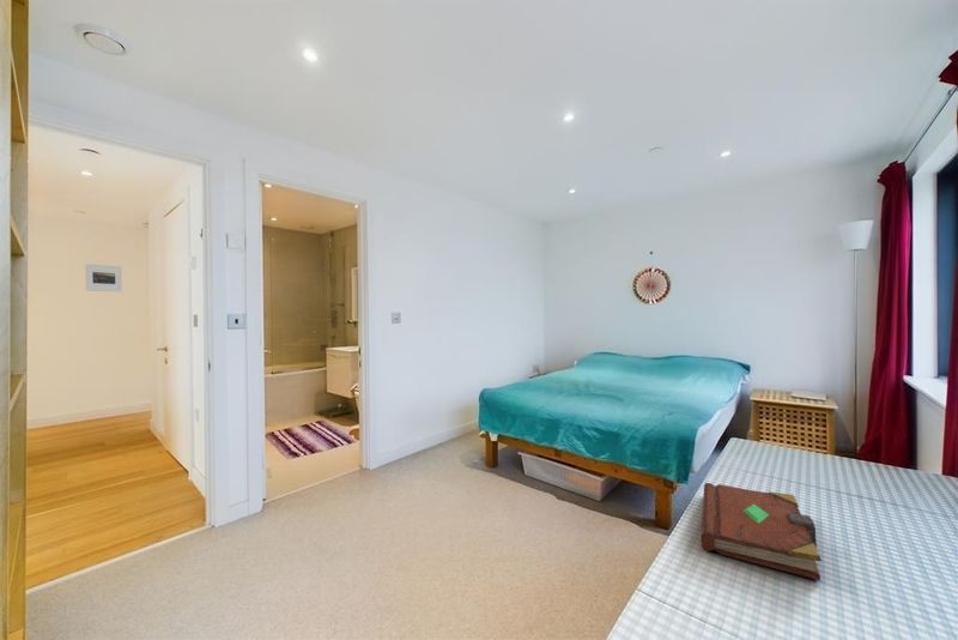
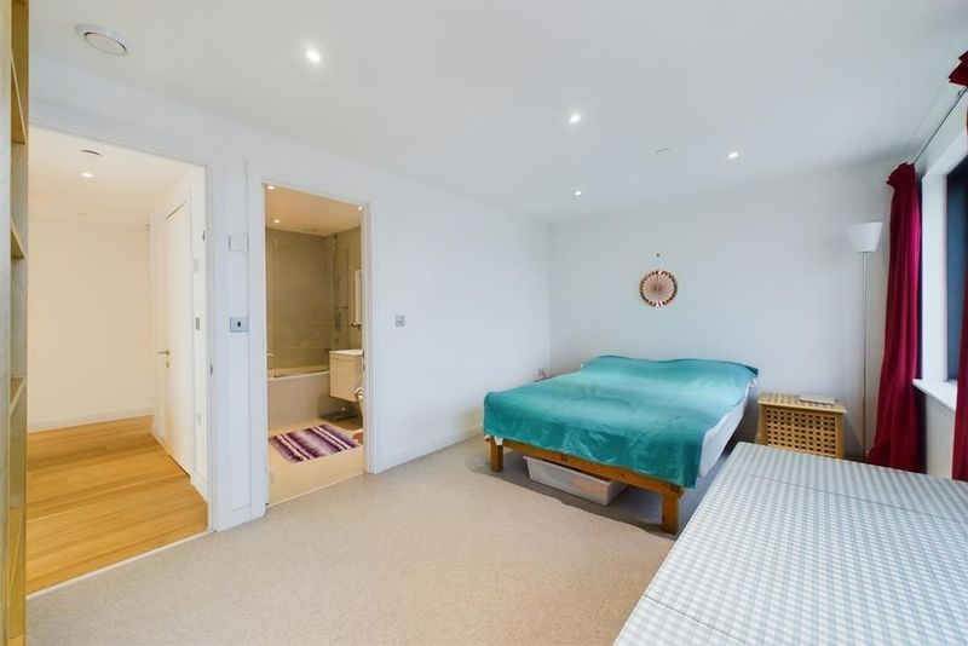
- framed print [85,262,123,292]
- book [701,482,823,581]
